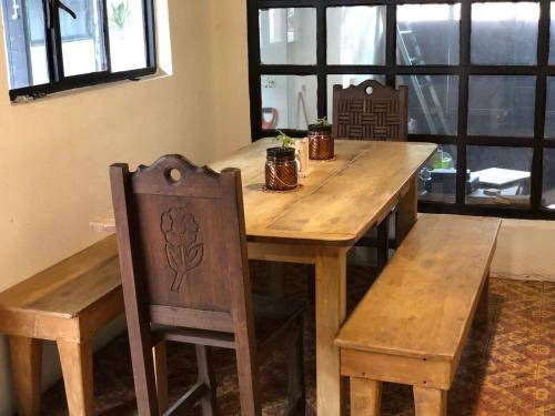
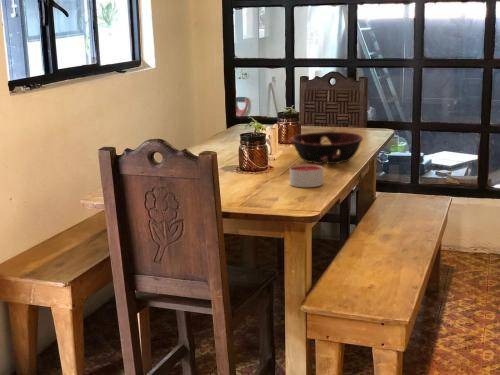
+ candle [289,164,324,188]
+ decorative bowl [289,131,364,165]
